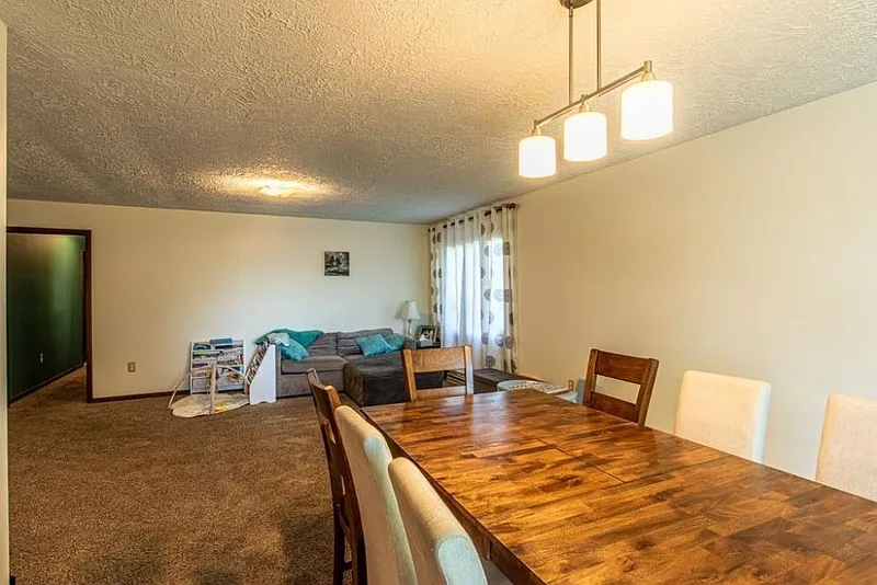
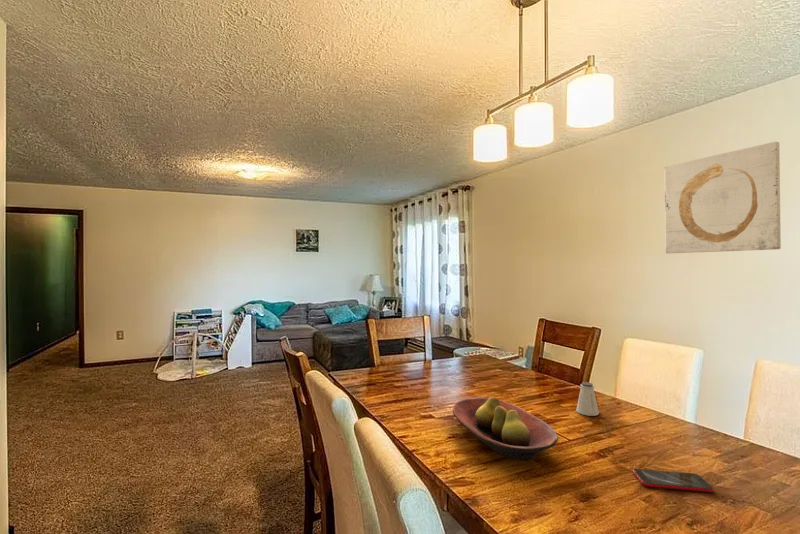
+ wall art [664,141,782,254]
+ saltshaker [575,381,600,417]
+ smartphone [632,468,715,493]
+ fruit bowl [452,396,559,461]
